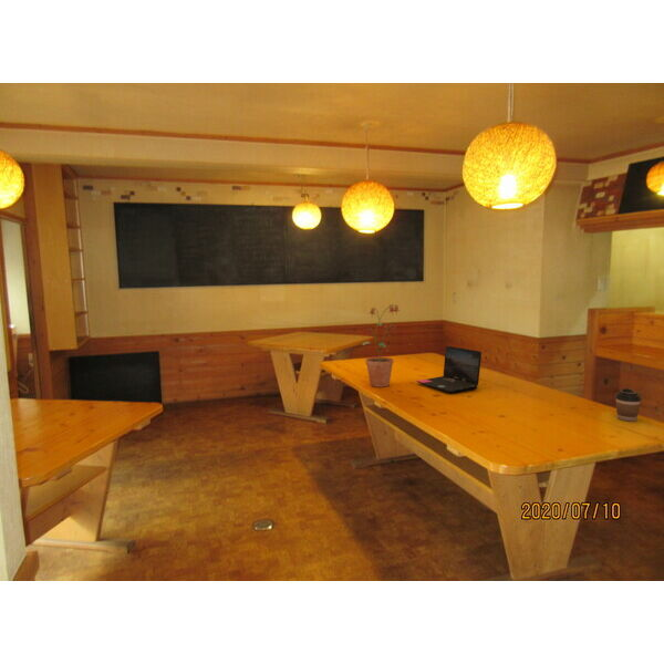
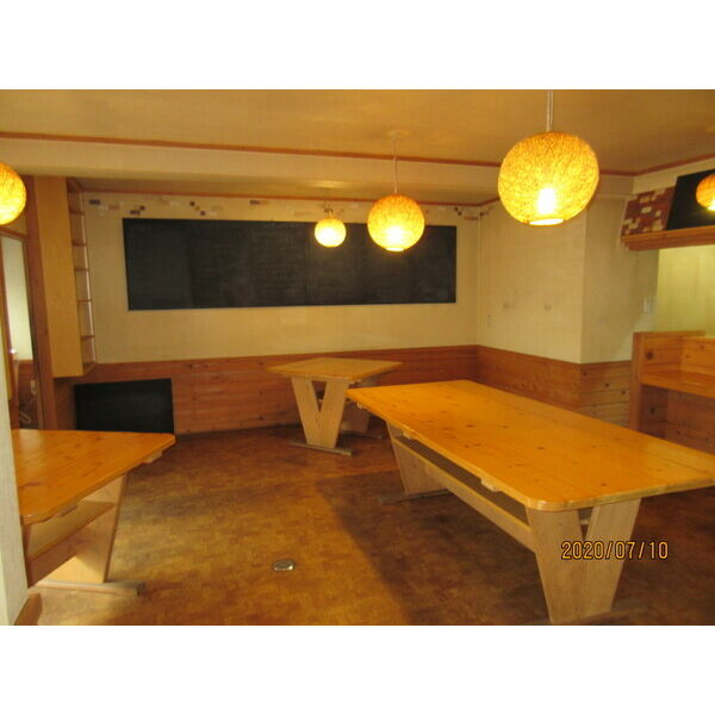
- potted plant [362,303,401,388]
- coffee cup [614,387,643,423]
- laptop [415,345,483,394]
